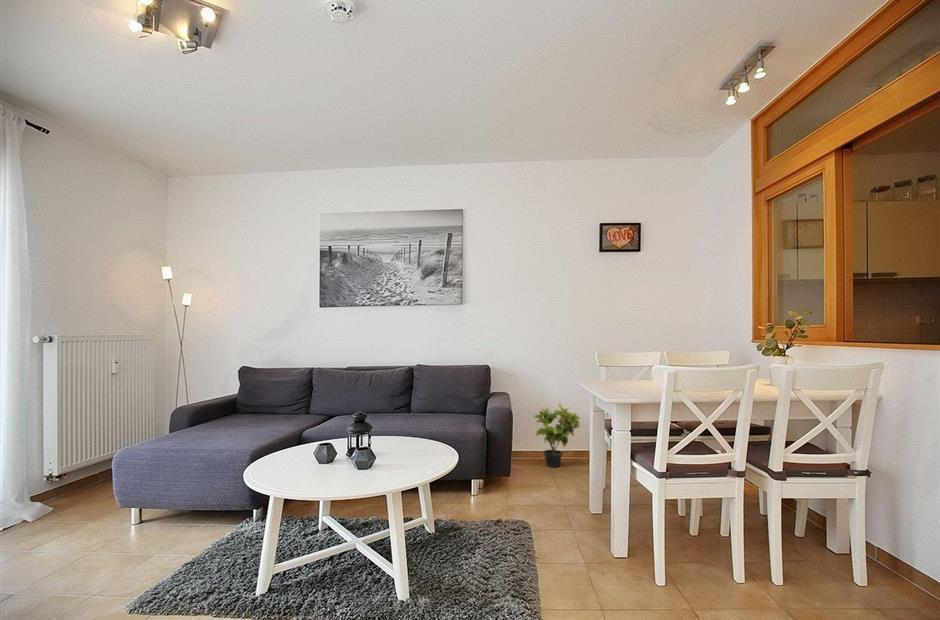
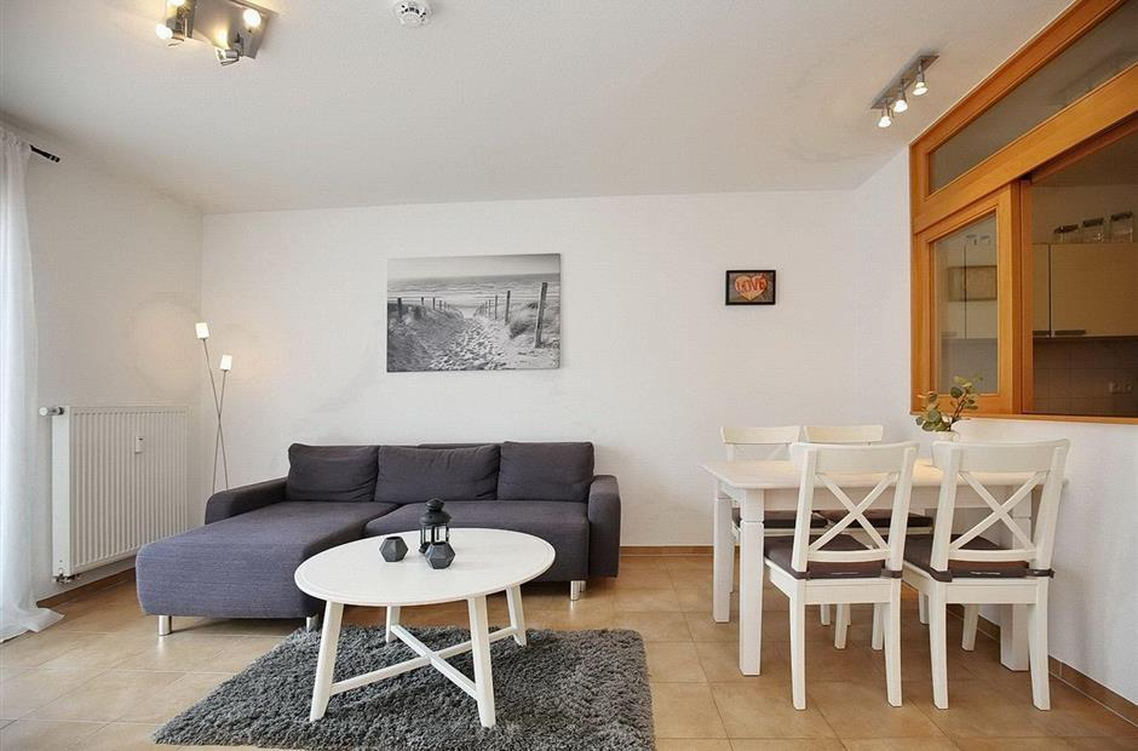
- potted plant [532,402,581,468]
